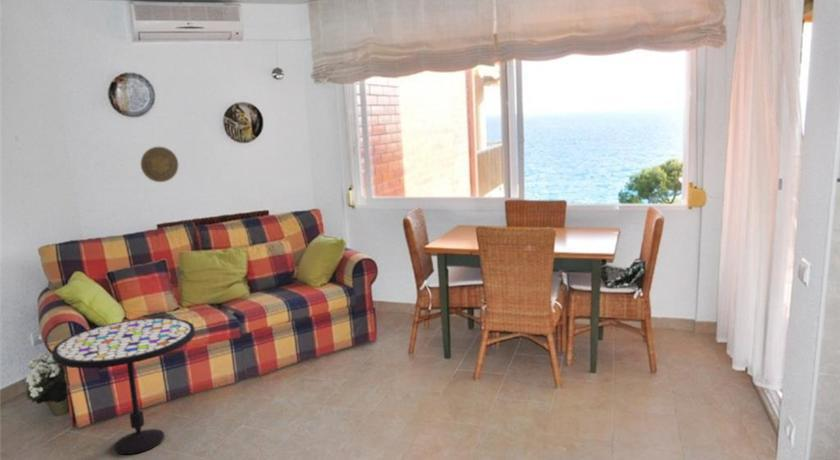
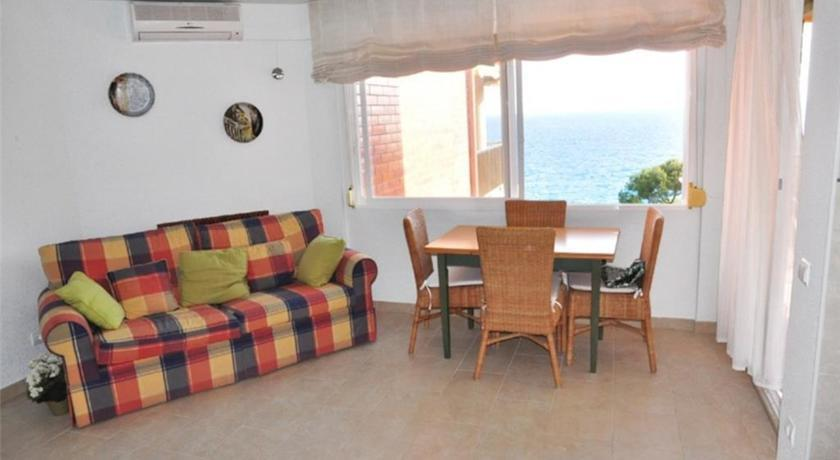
- decorative plate [140,146,179,183]
- side table [51,317,196,455]
